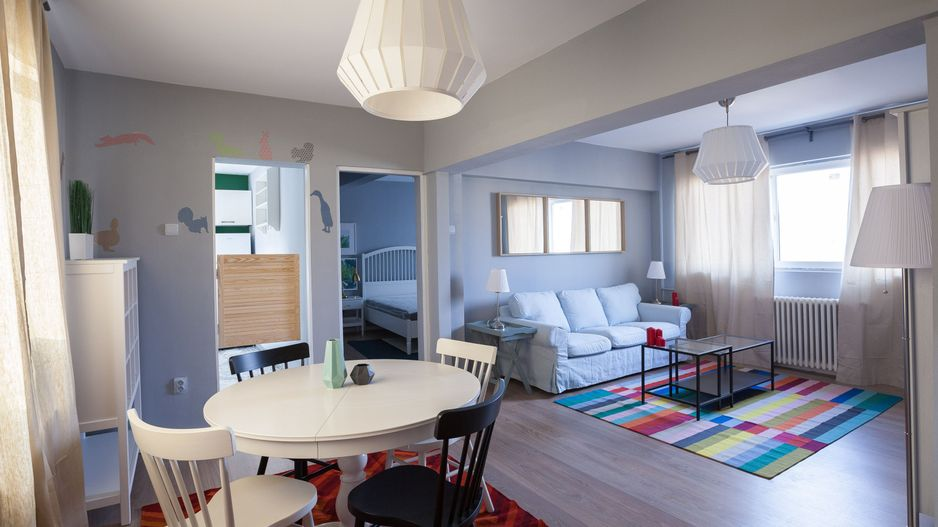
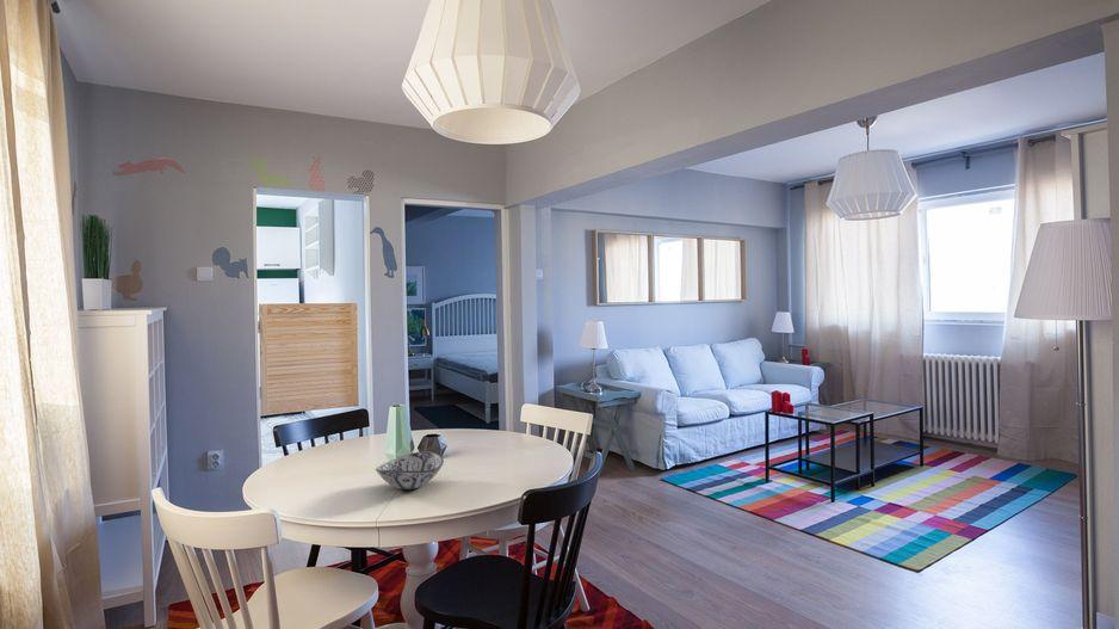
+ decorative bowl [375,450,445,491]
